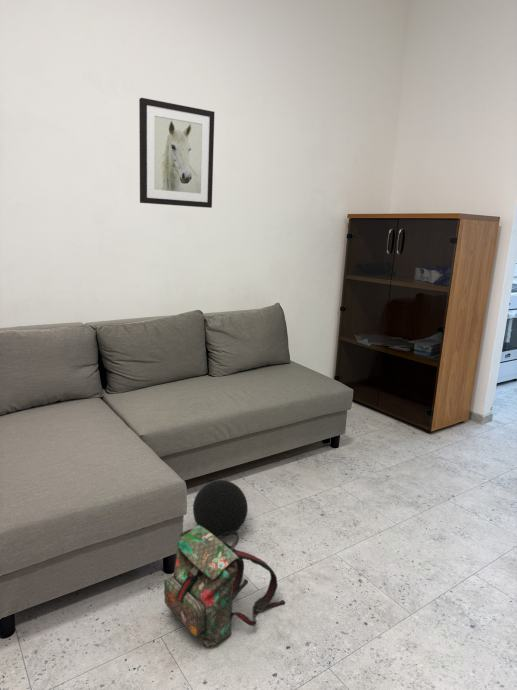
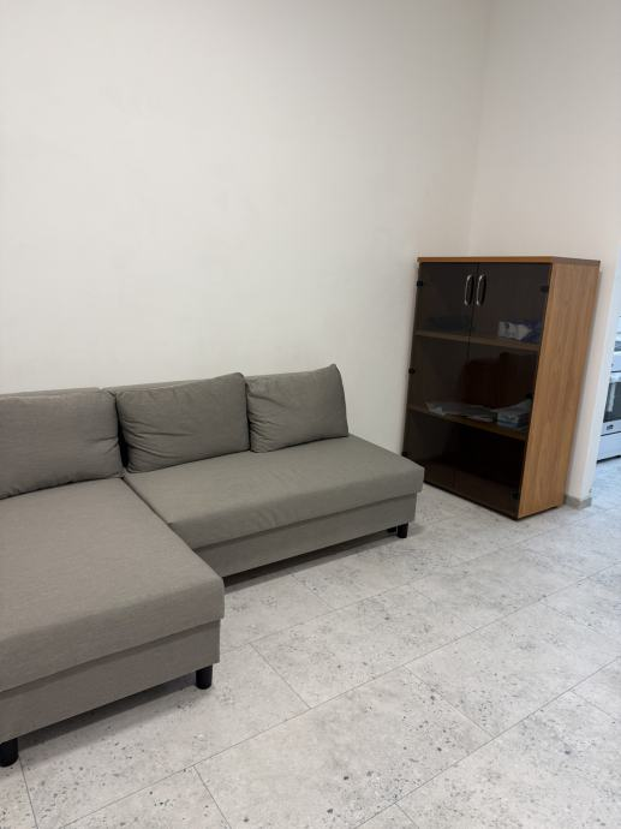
- ball [192,479,249,539]
- wall art [138,97,215,209]
- backpack [163,525,286,648]
